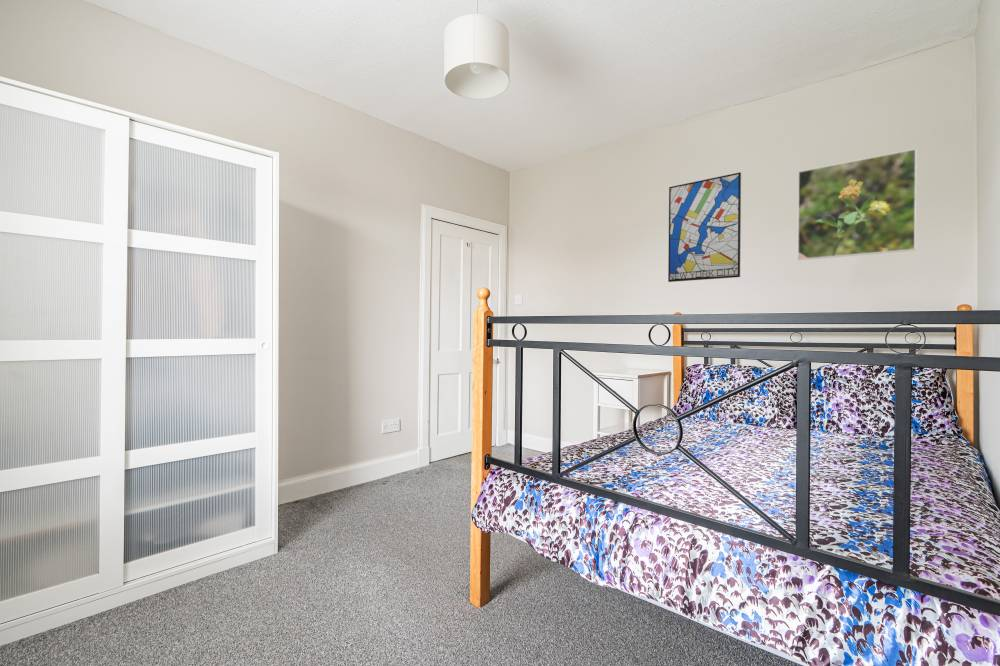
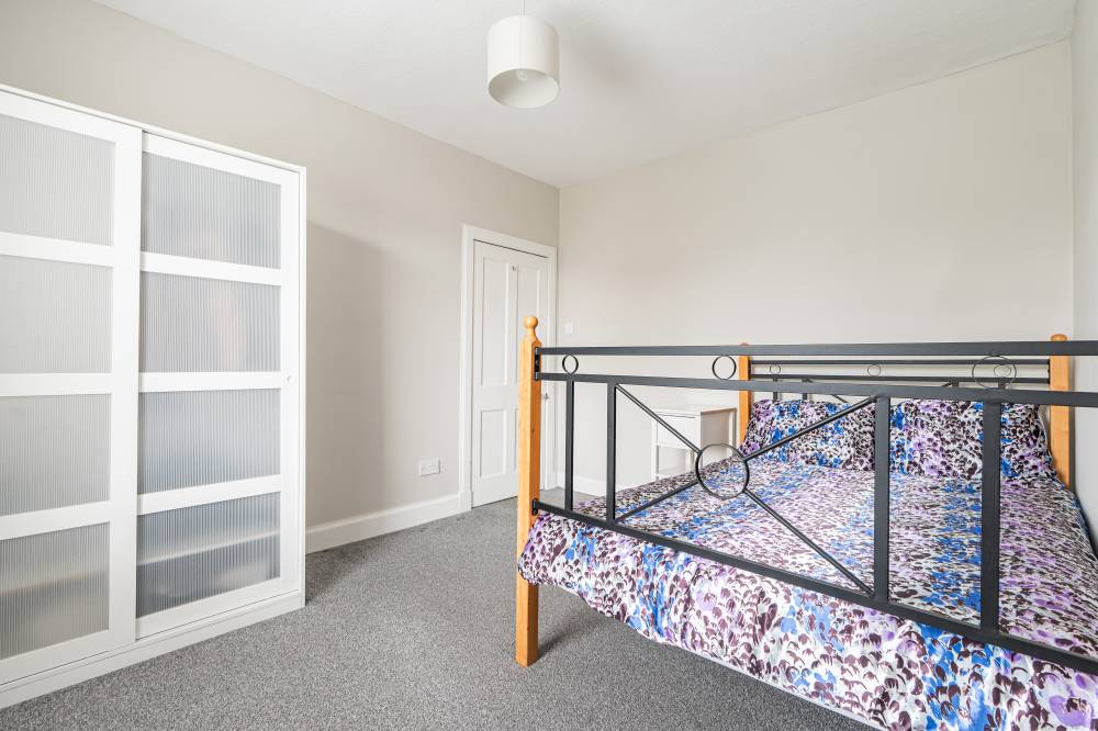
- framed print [797,148,917,261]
- wall art [667,171,742,283]
